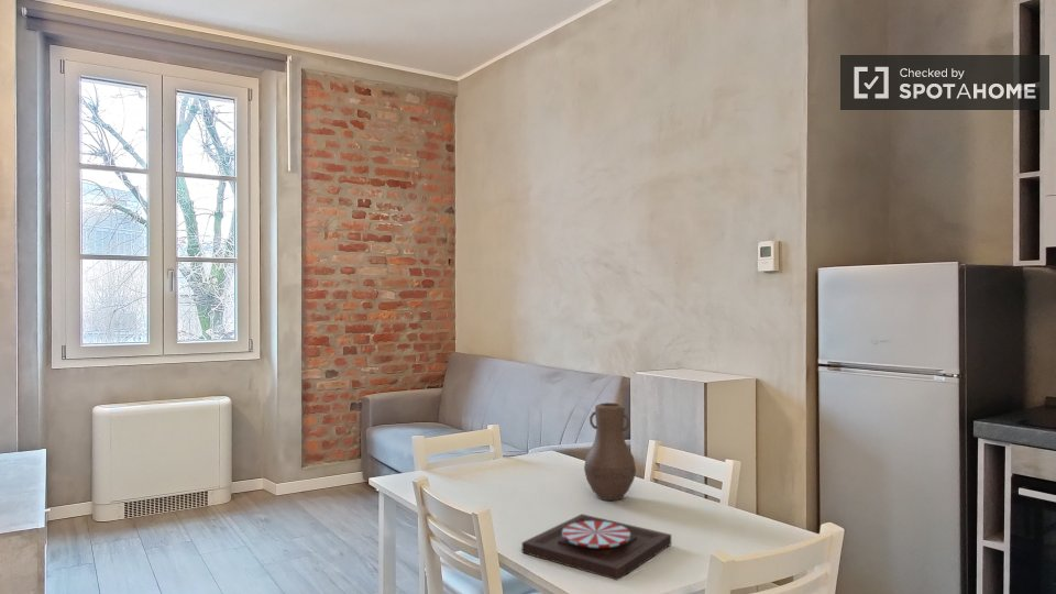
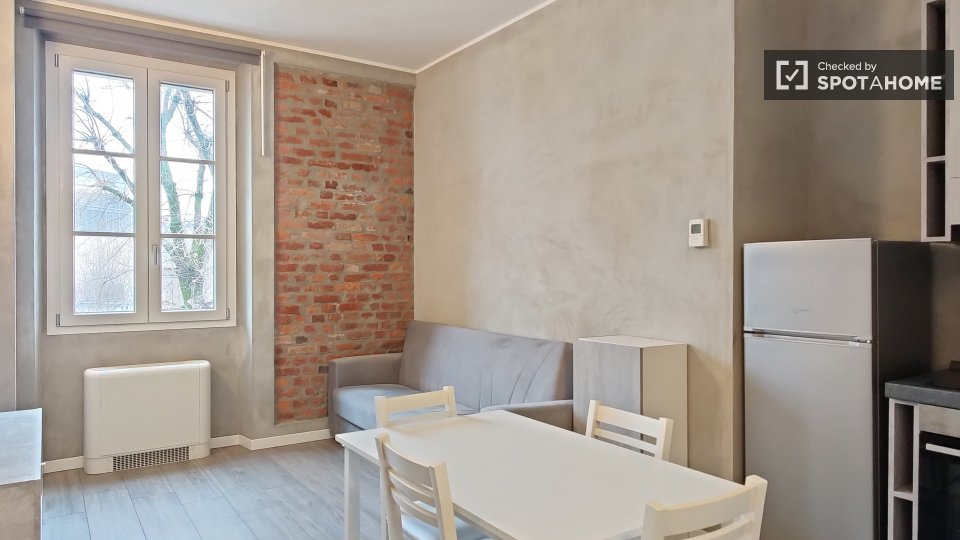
- vase [583,402,637,502]
- plate [521,513,672,581]
